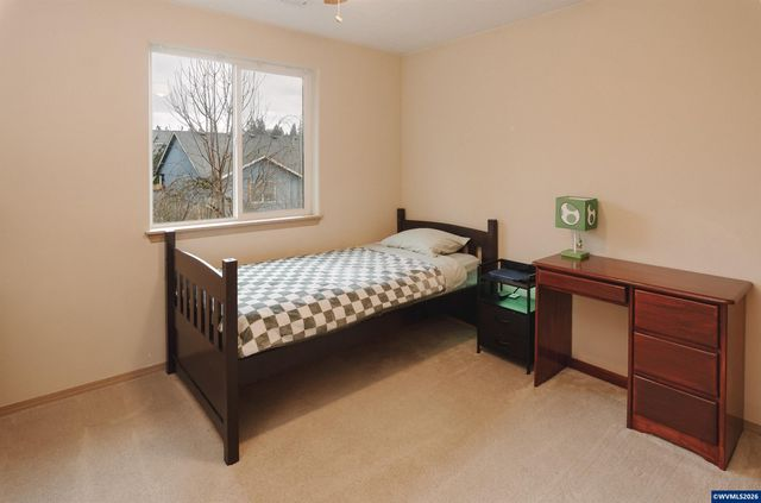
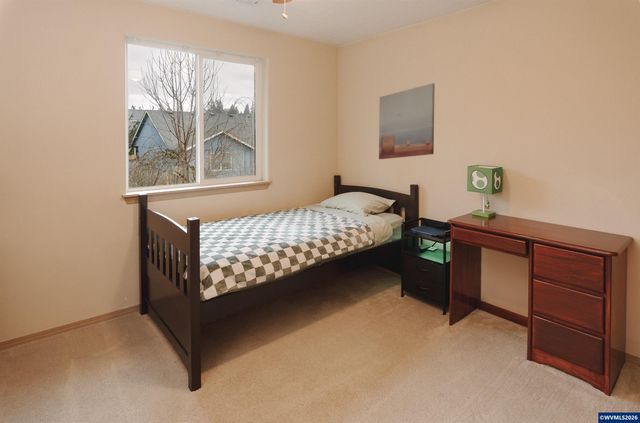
+ wall art [378,82,436,160]
